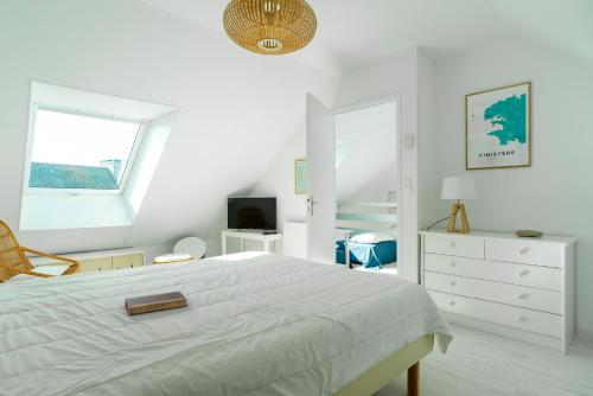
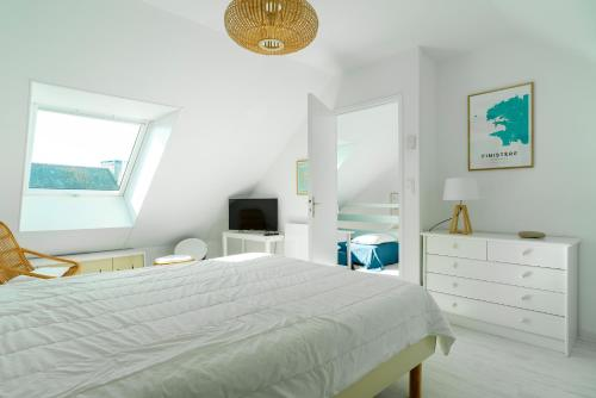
- book [123,290,189,317]
